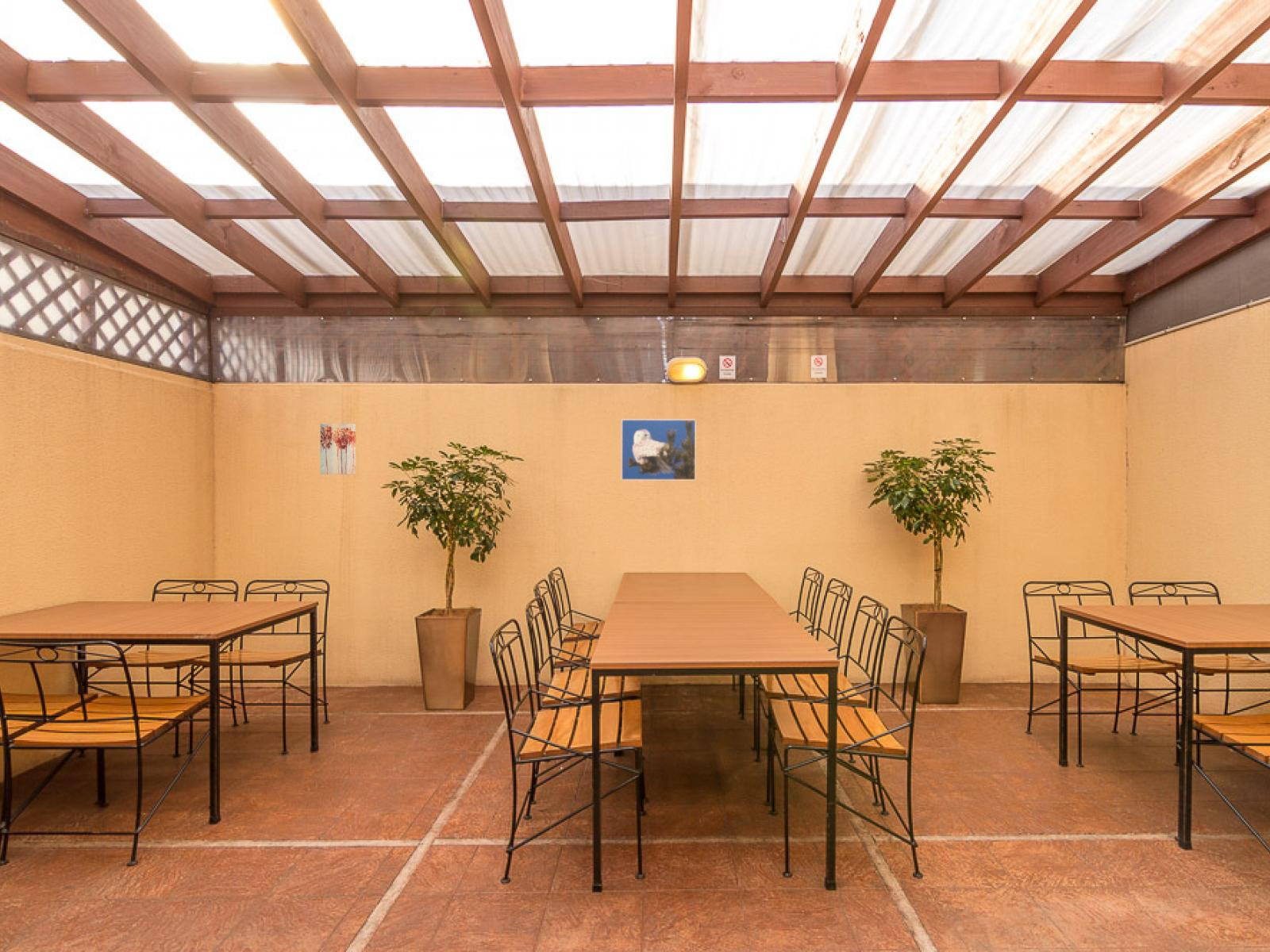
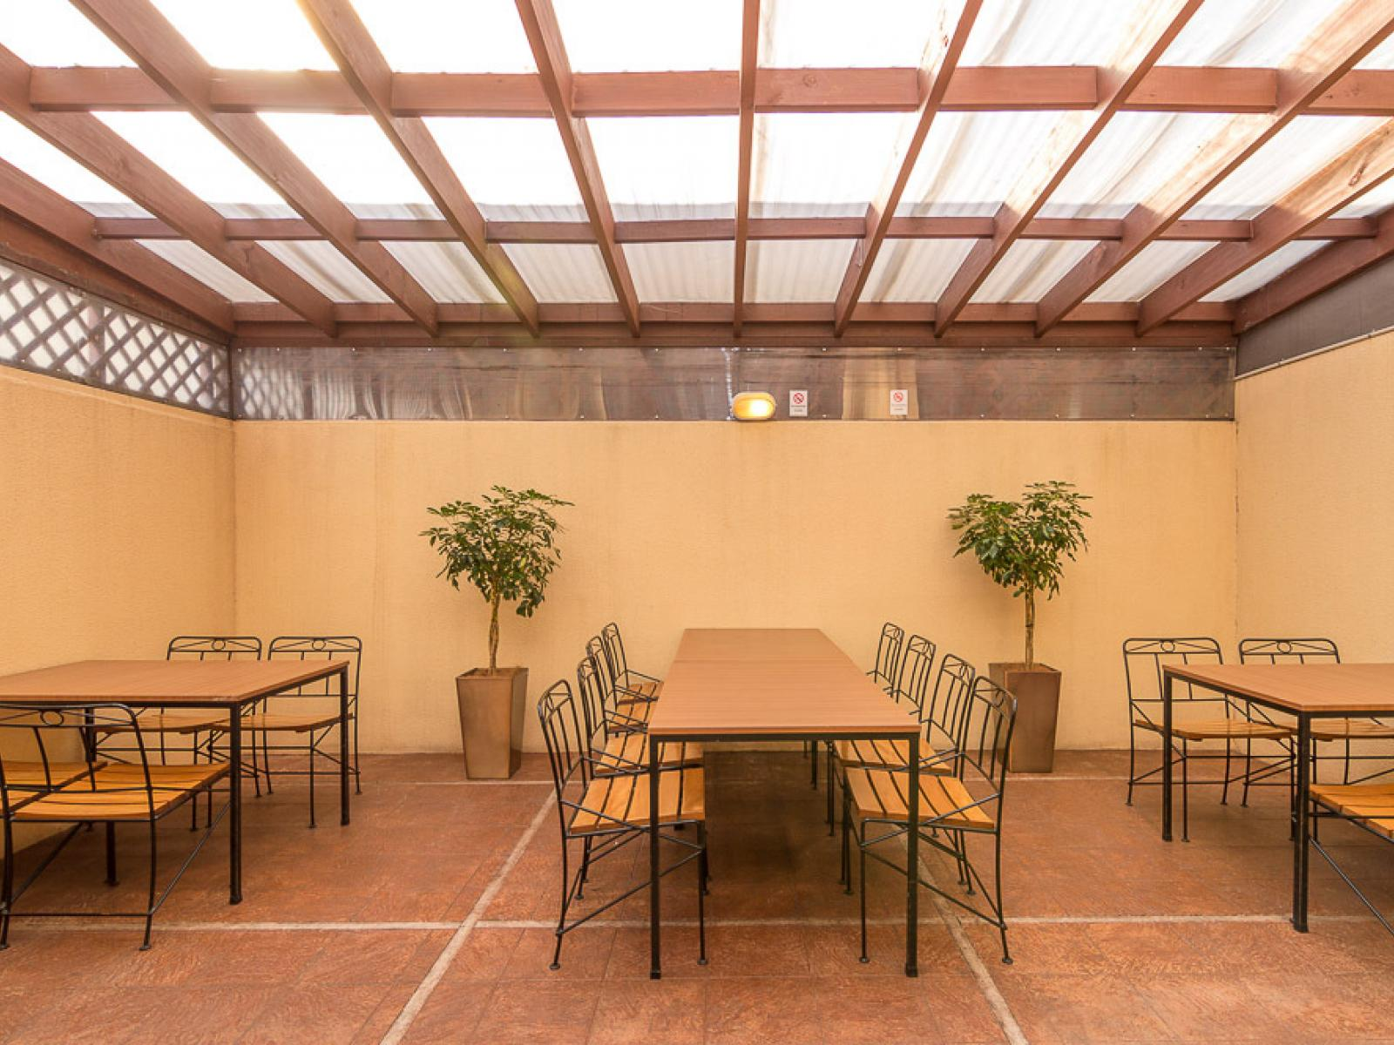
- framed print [621,419,697,481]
- wall art [320,423,356,475]
